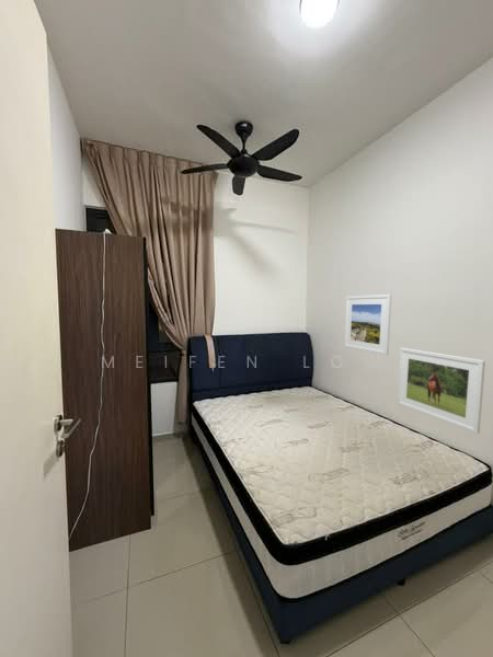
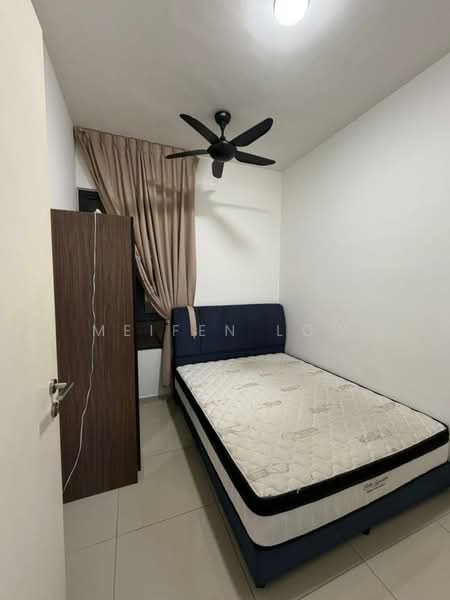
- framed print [343,293,392,356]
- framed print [395,347,486,435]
